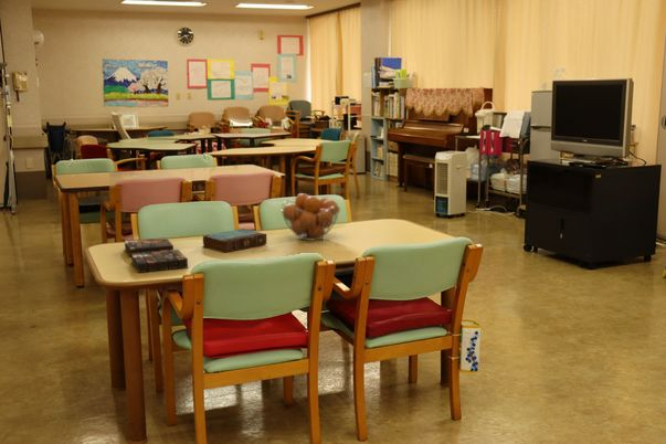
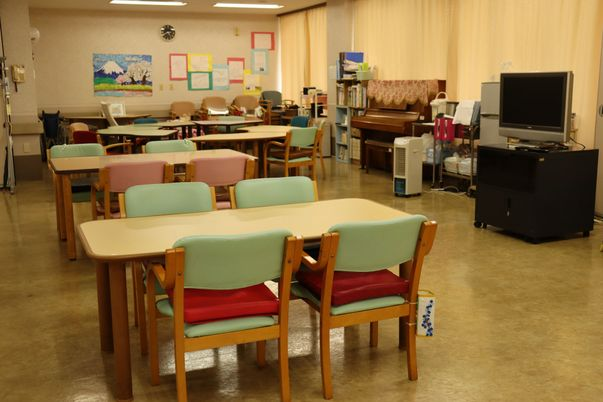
- fruit basket [281,192,341,242]
- book [201,228,267,253]
- board game [124,236,189,274]
